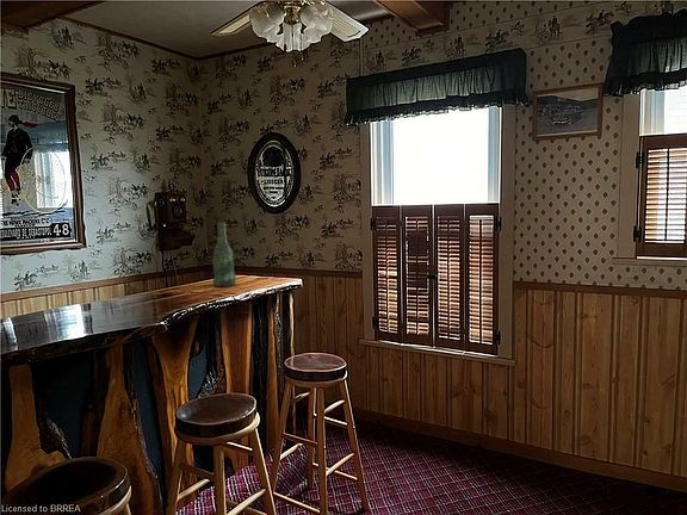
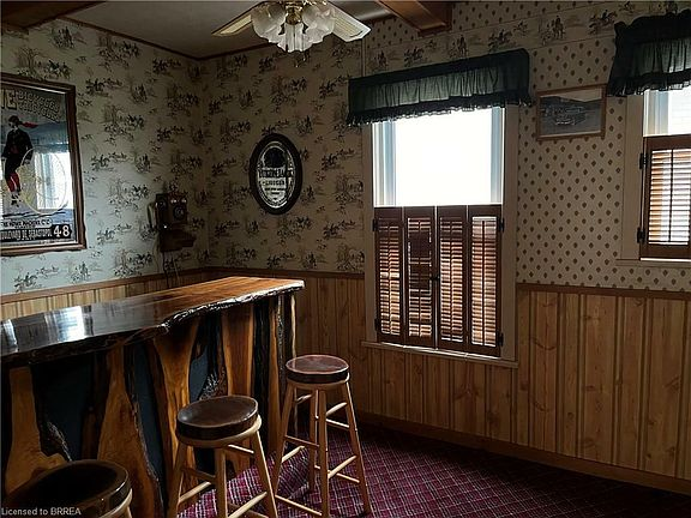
- beer bottle [211,222,237,287]
